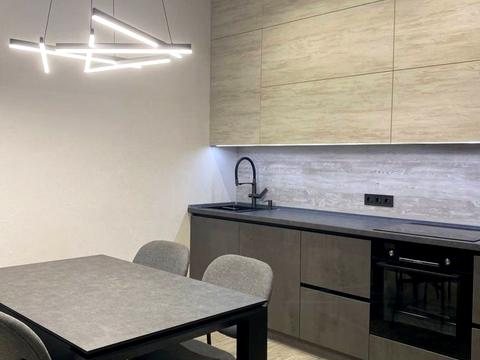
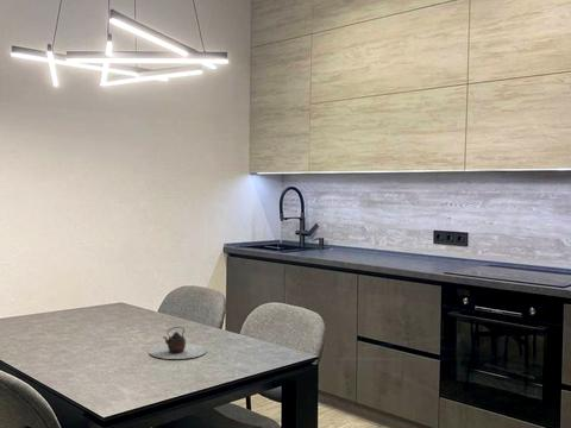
+ teapot [148,326,207,360]
